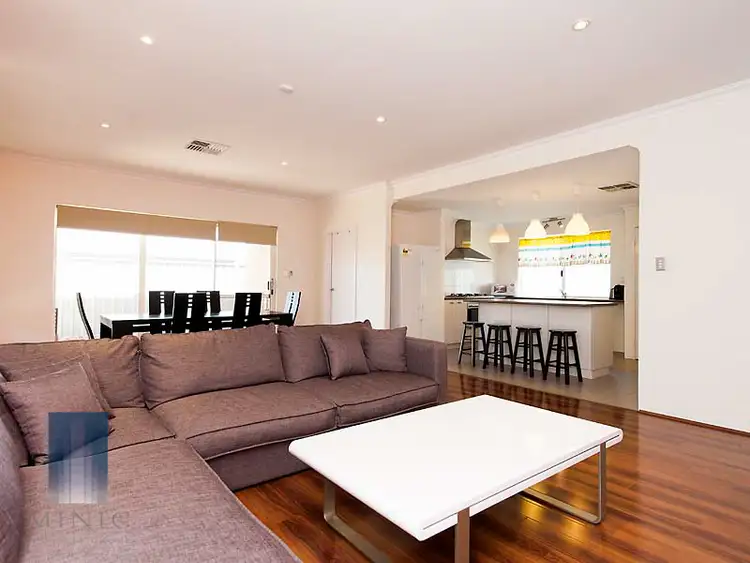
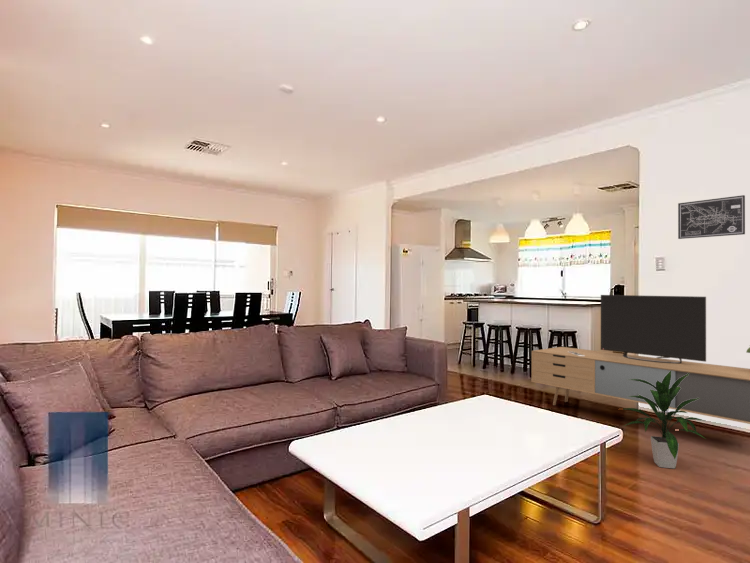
+ indoor plant [622,371,707,469]
+ media console [531,294,750,425]
+ wall art [677,194,746,240]
